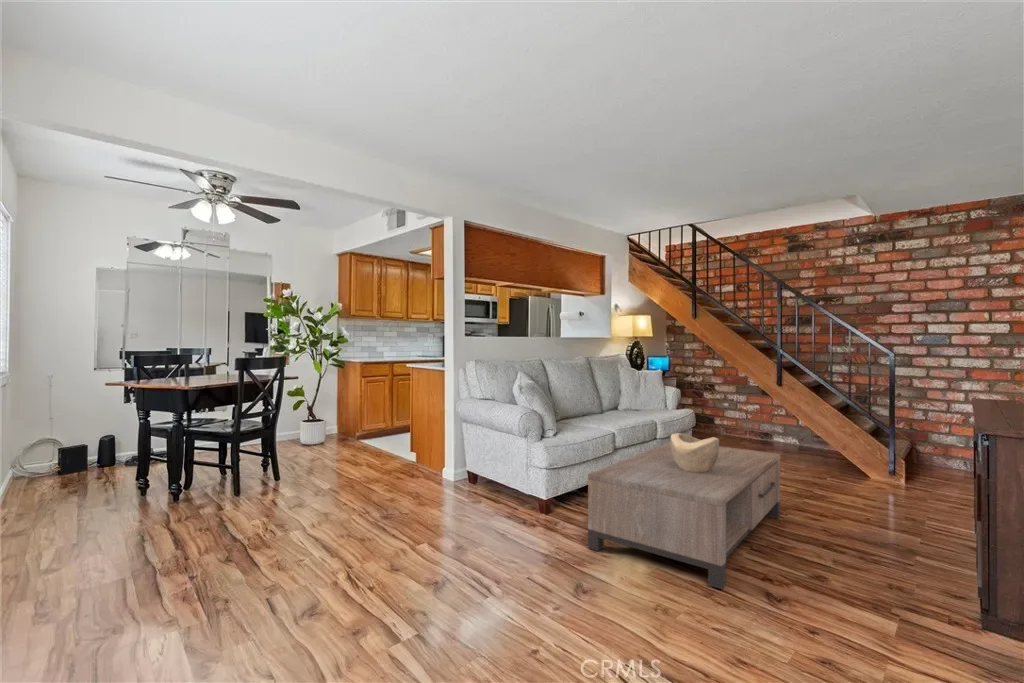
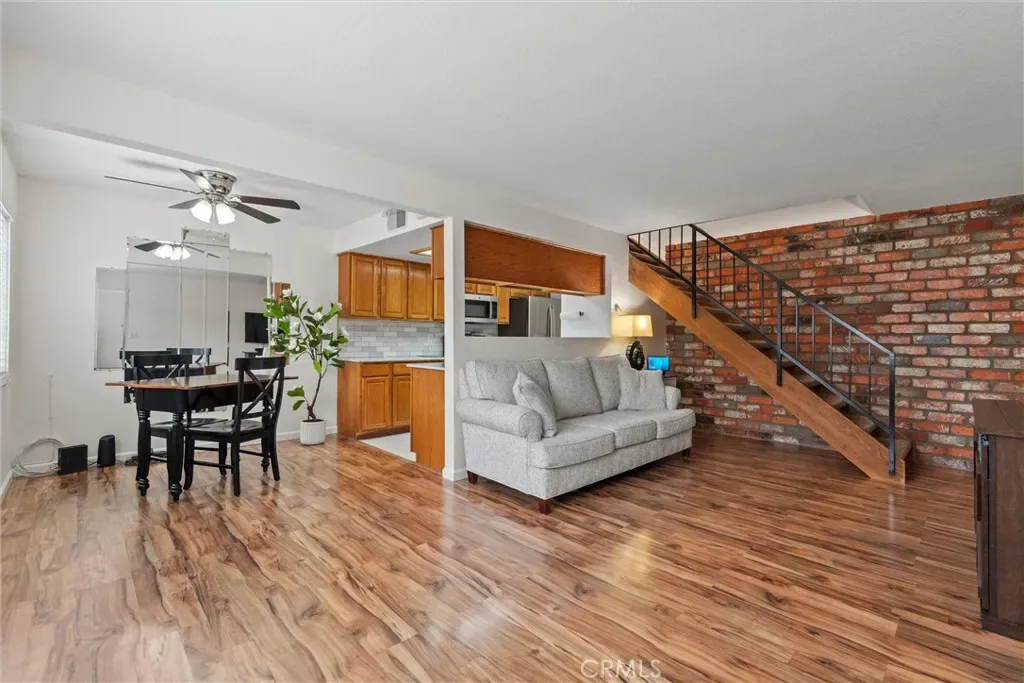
- decorative bowl [670,432,720,473]
- coffee table [587,441,781,590]
